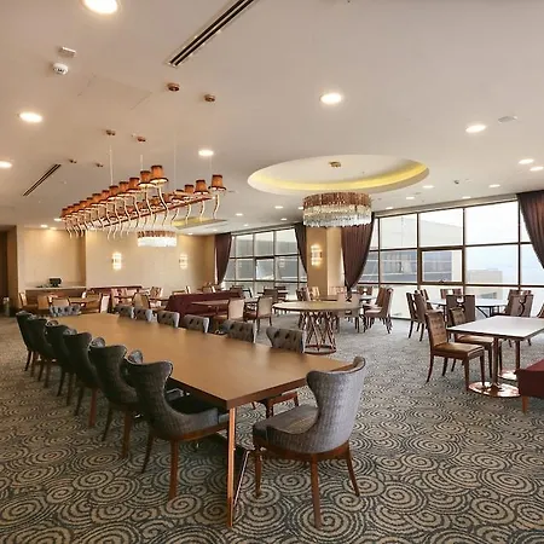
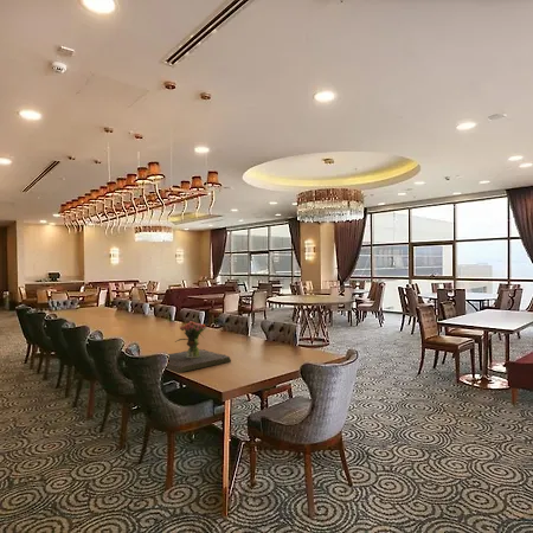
+ flower arrangement [166,320,232,373]
